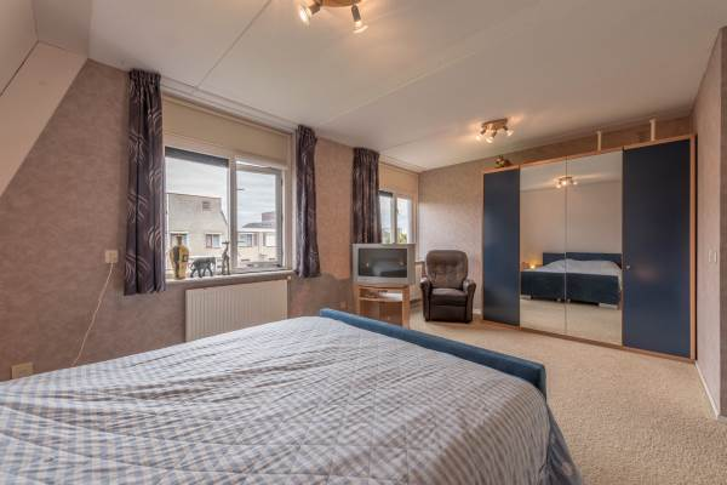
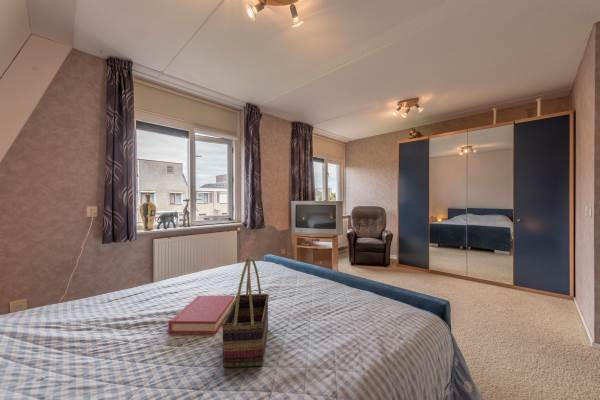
+ woven basket [221,255,270,369]
+ hardback book [167,295,236,335]
